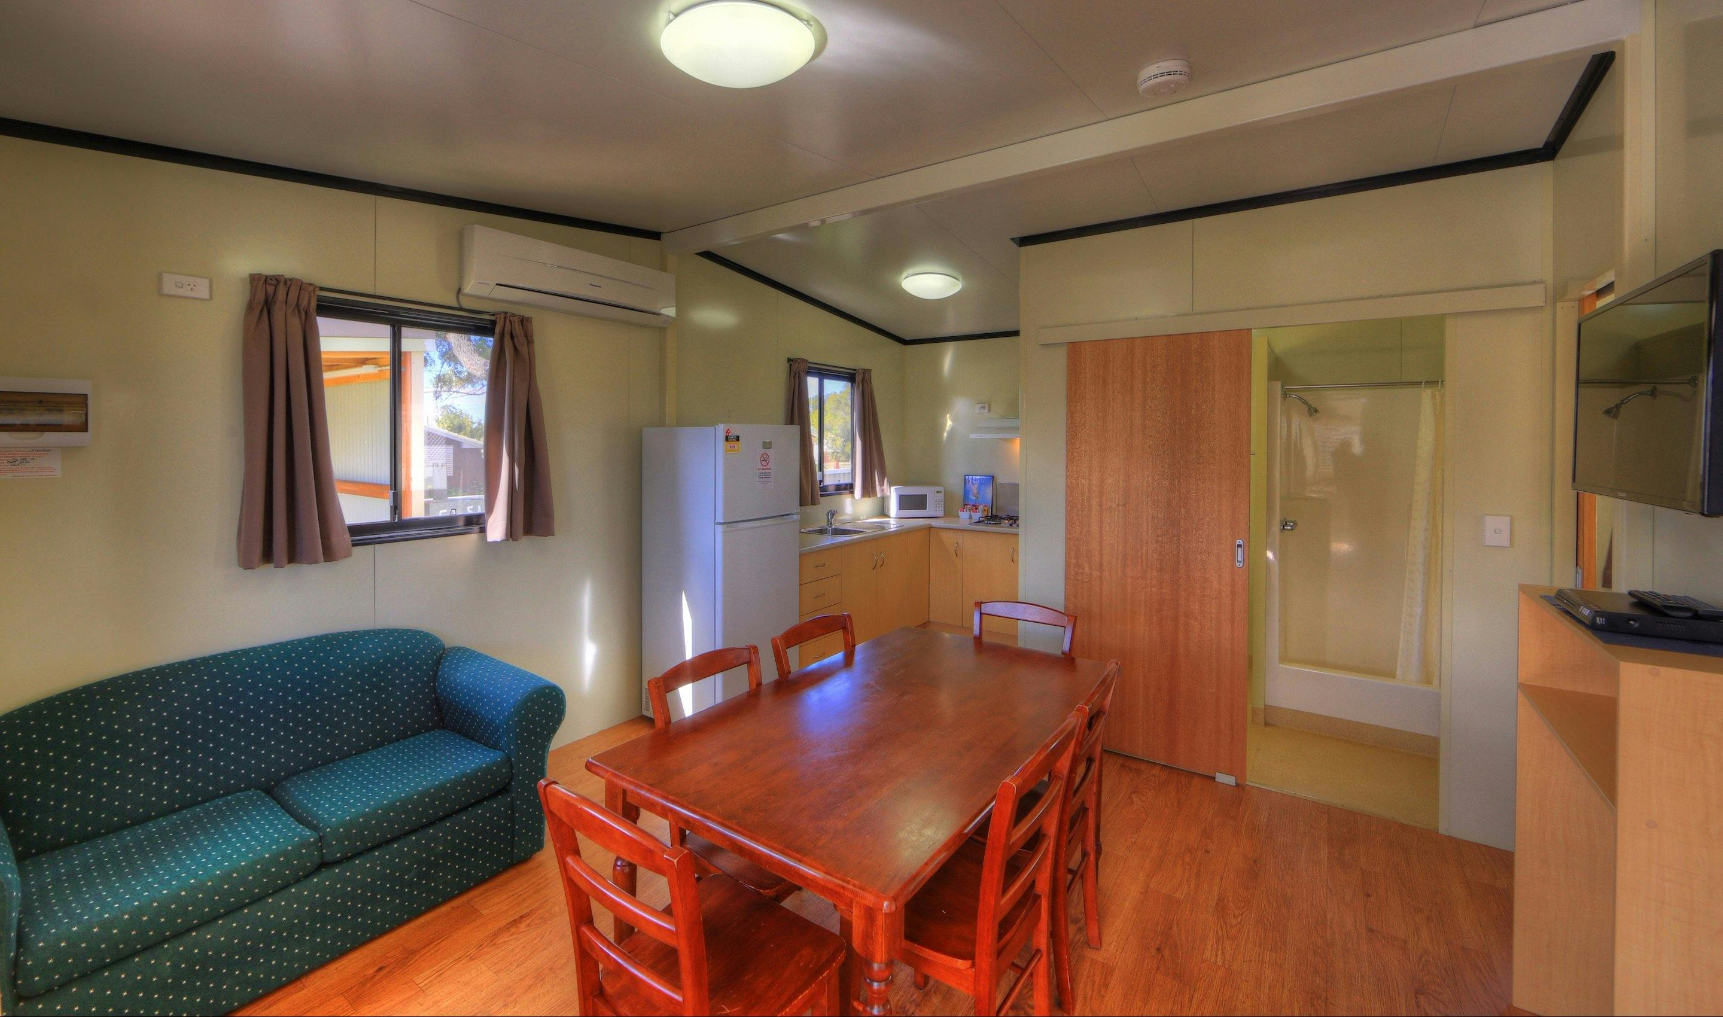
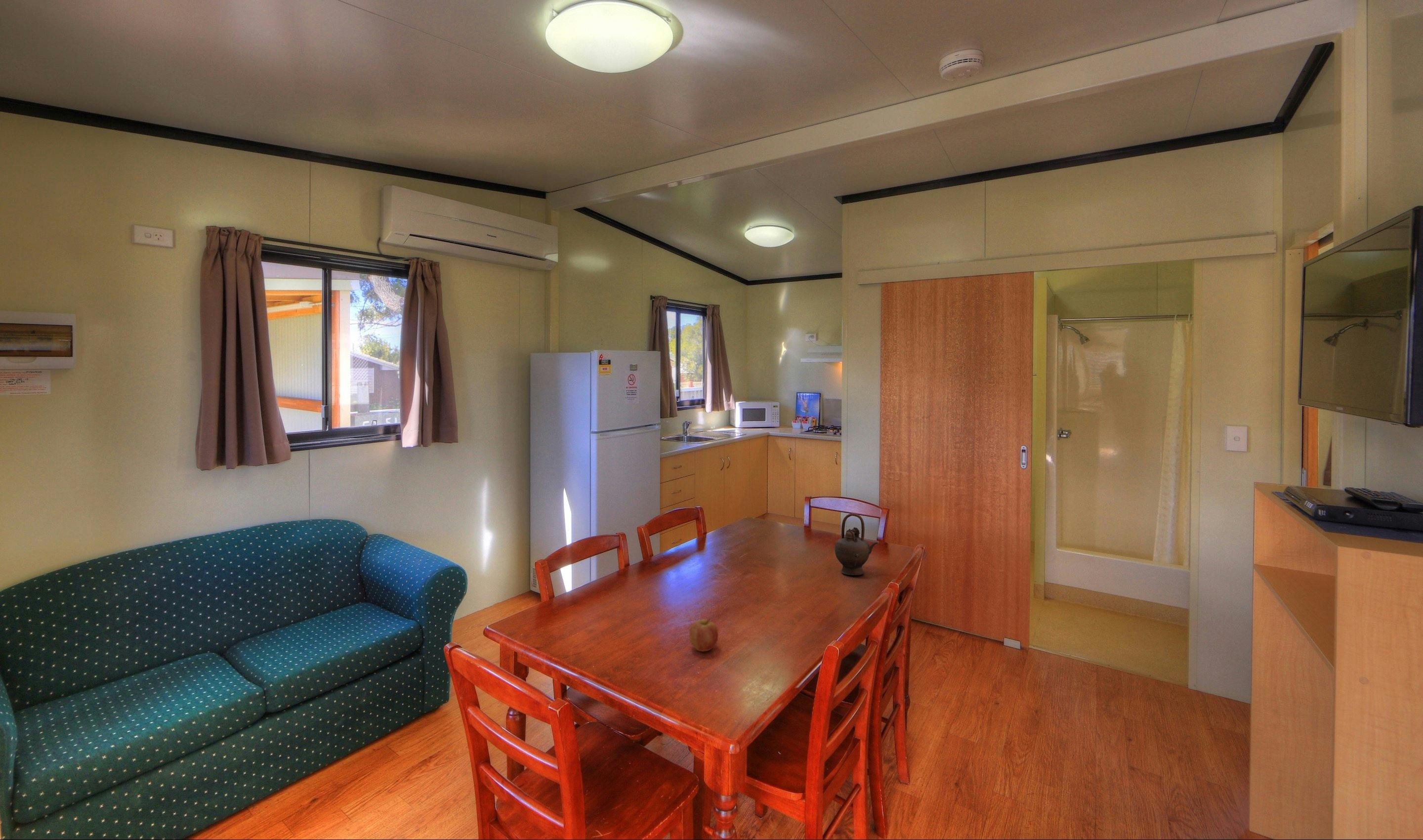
+ fruit [689,617,719,652]
+ teapot [834,513,879,576]
